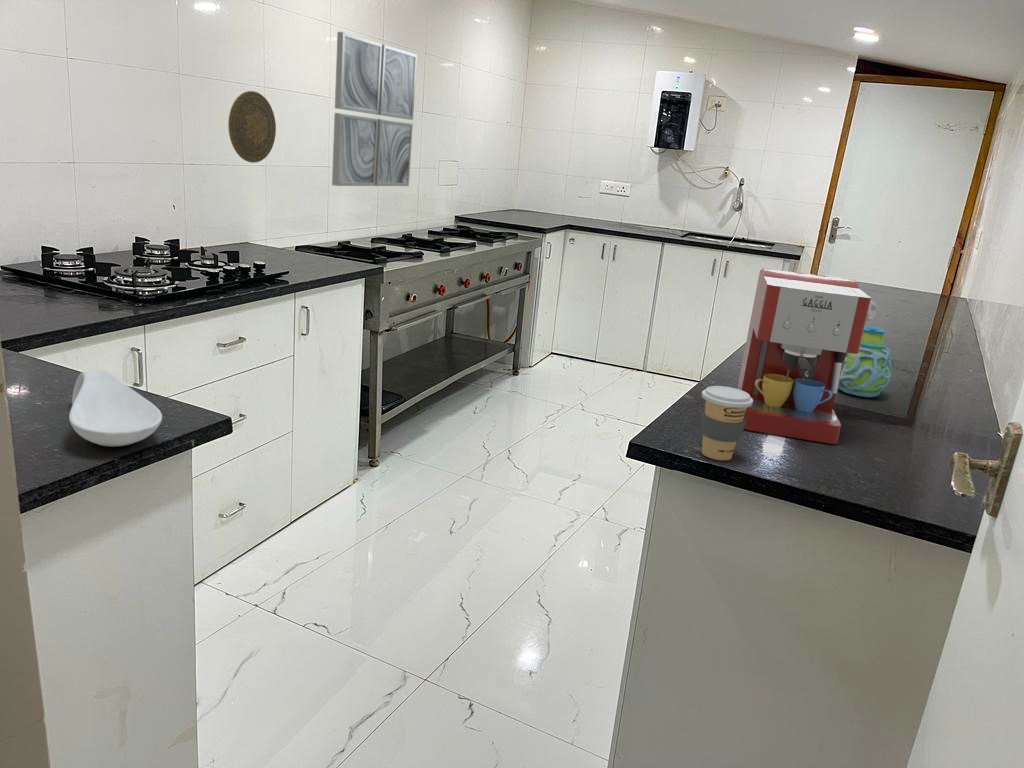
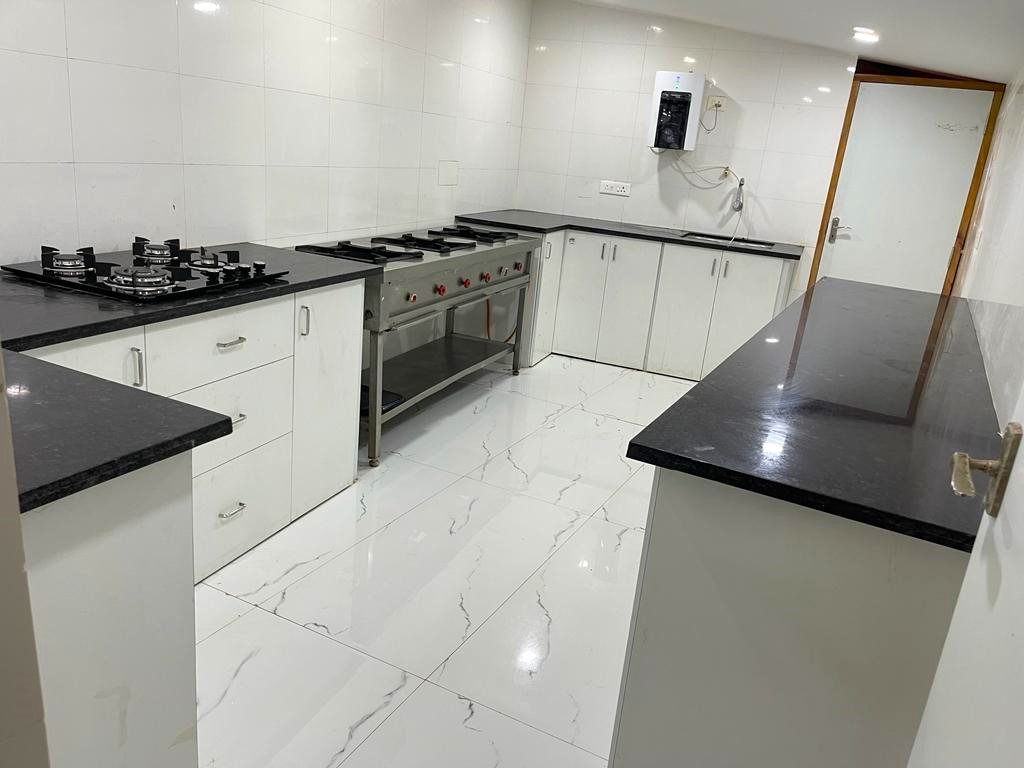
- coffee cup [700,385,753,461]
- coffee maker [736,267,878,445]
- spoon rest [68,369,163,448]
- decorative plate [227,90,277,164]
- wall art [331,31,418,187]
- mug [838,325,893,398]
